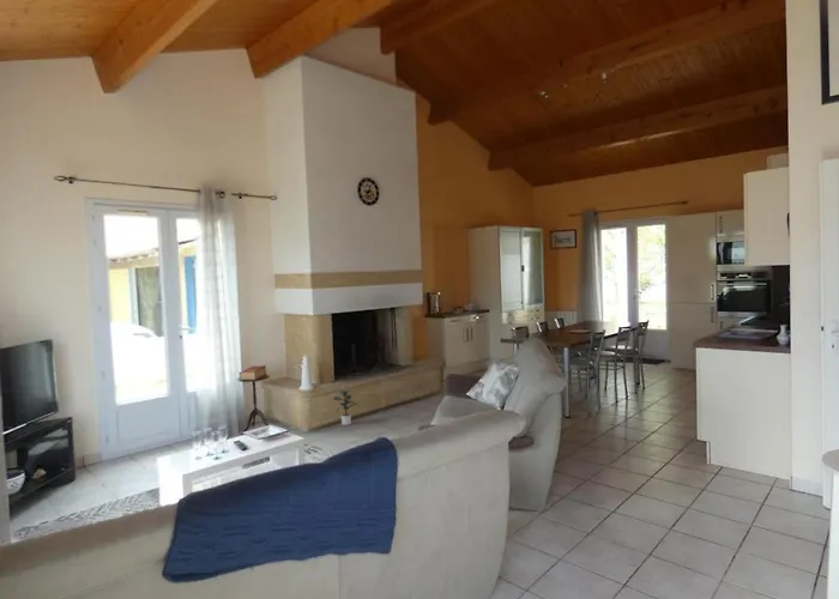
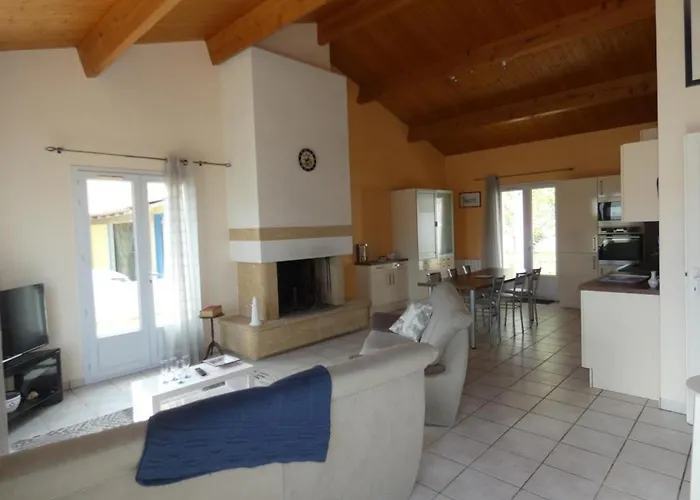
- potted plant [332,389,360,426]
